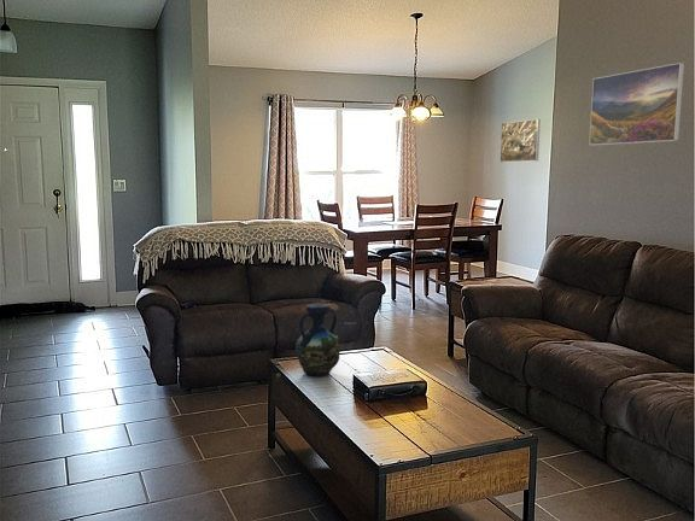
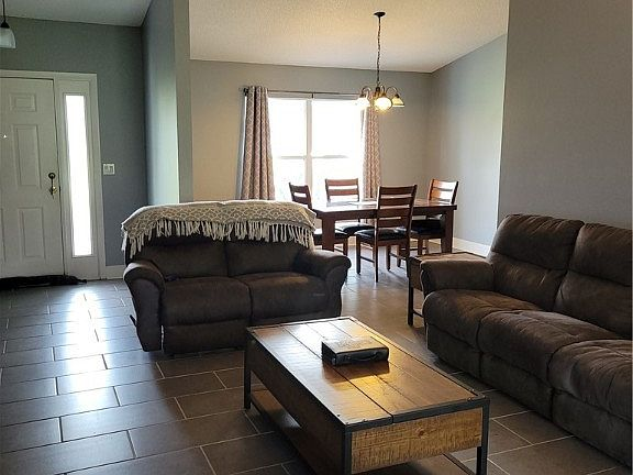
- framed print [588,62,685,146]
- vase [294,303,341,377]
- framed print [498,118,542,163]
